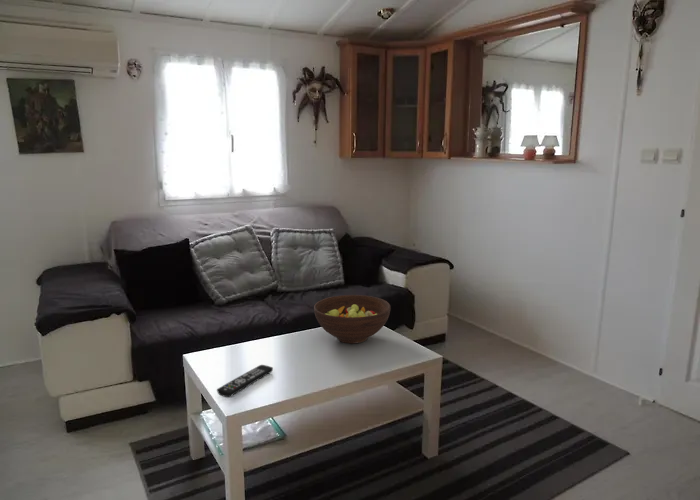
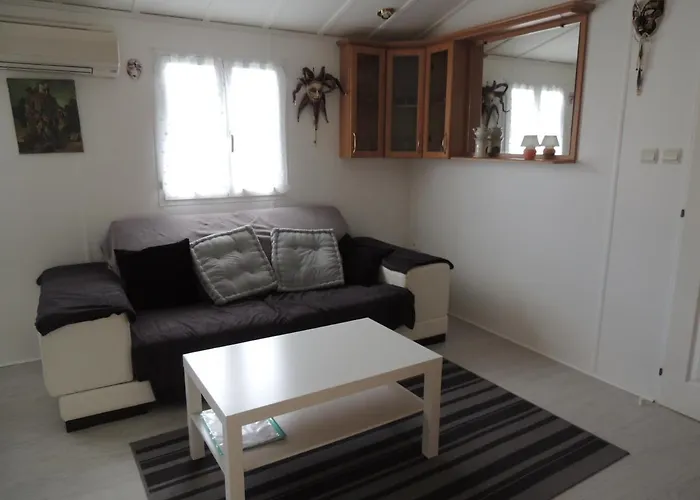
- remote control [216,364,274,398]
- fruit bowl [313,294,391,344]
